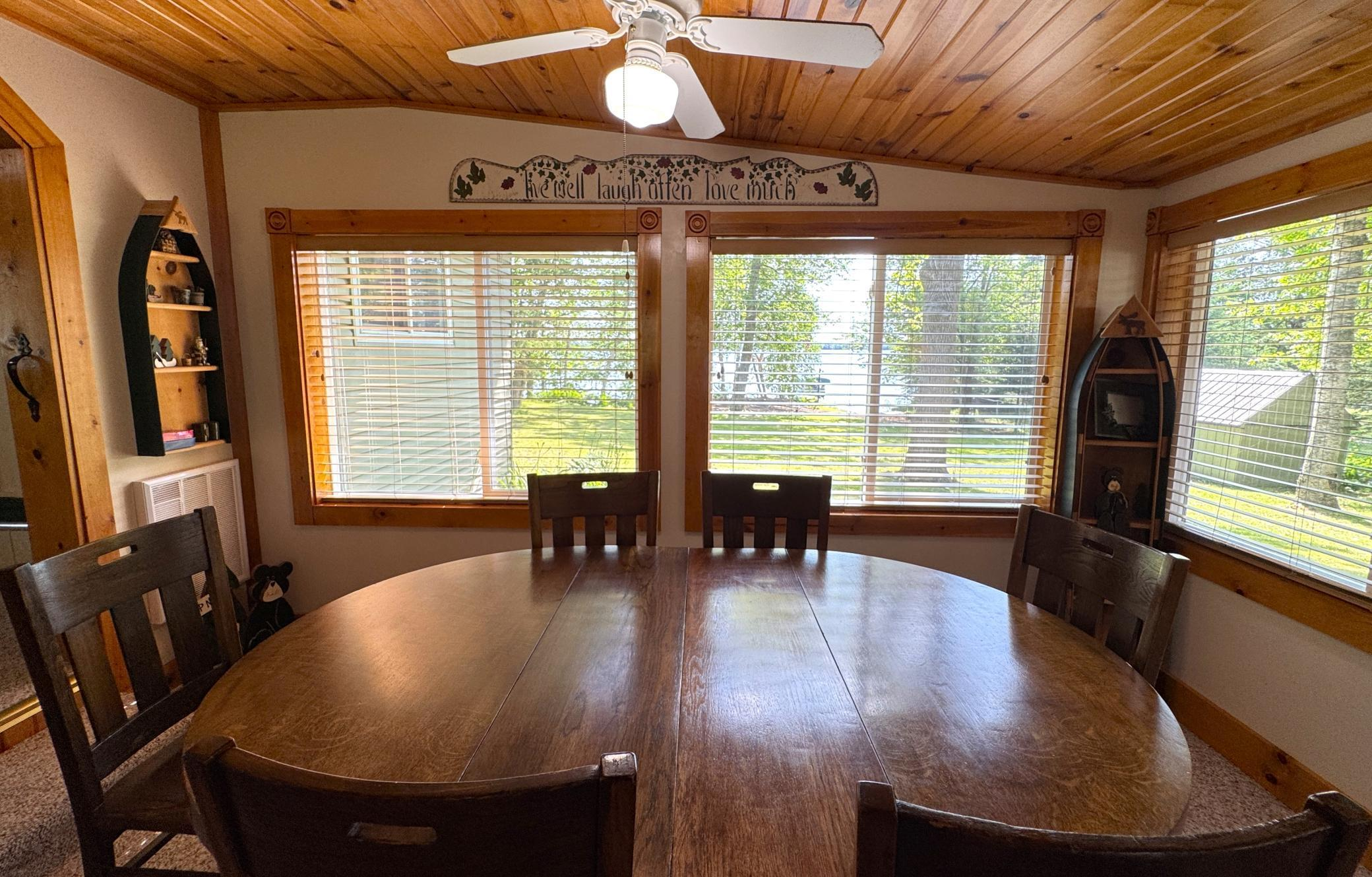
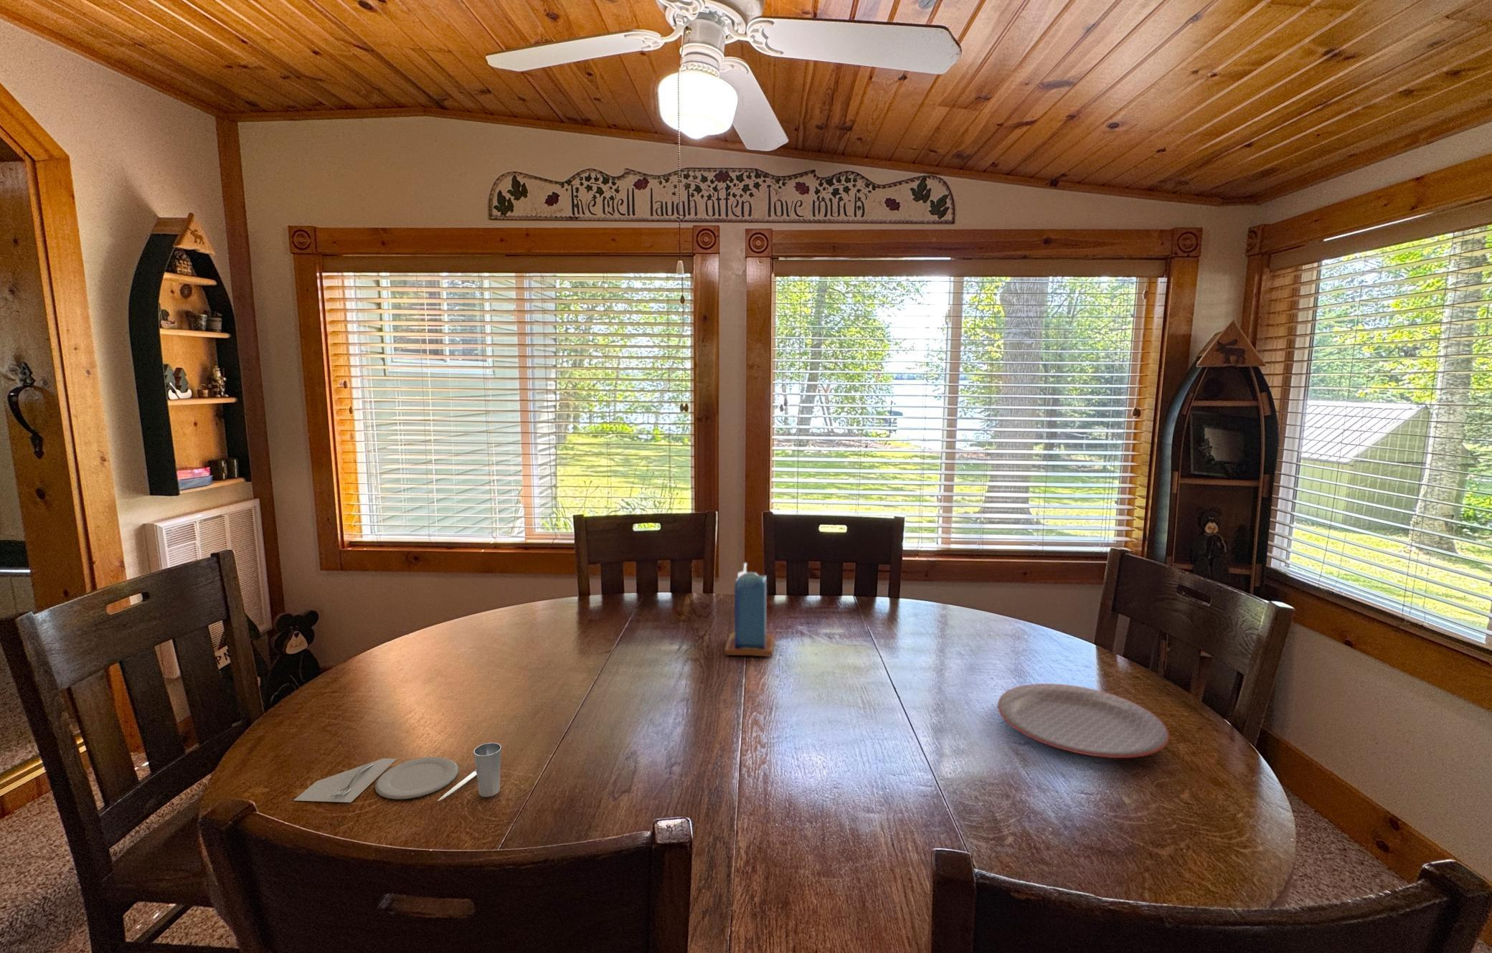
+ plate [997,682,1170,758]
+ placemat [294,742,501,803]
+ candle [724,562,775,657]
